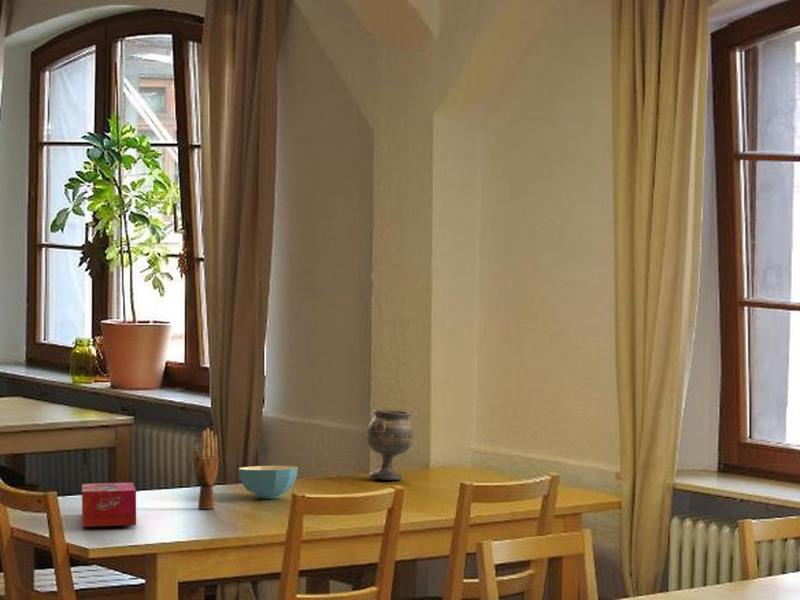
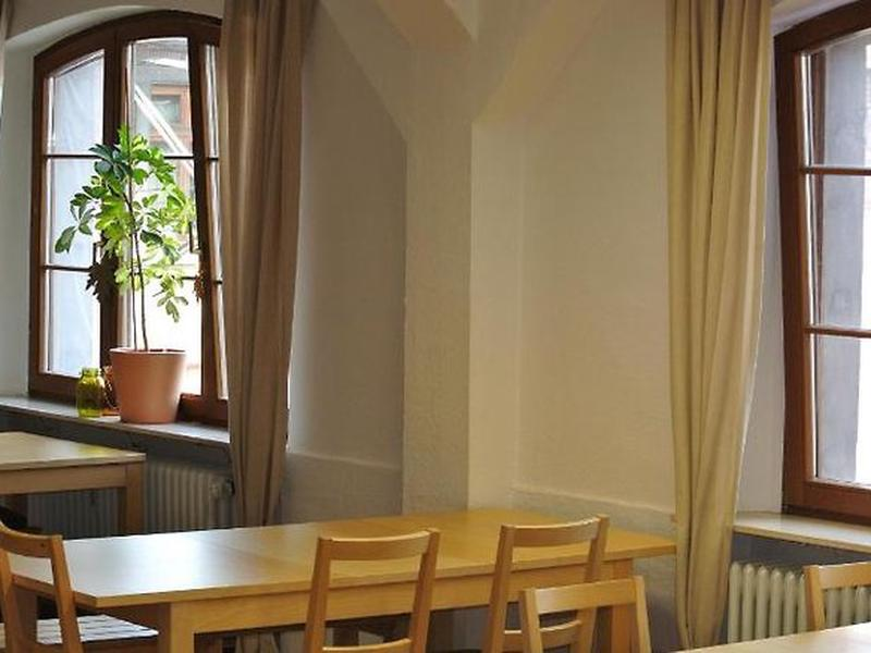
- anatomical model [191,427,220,510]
- goblet [365,408,414,481]
- tissue box [81,482,137,528]
- cereal bowl [238,465,299,499]
